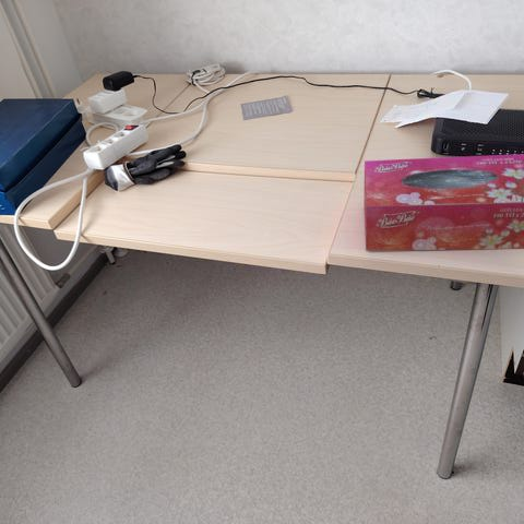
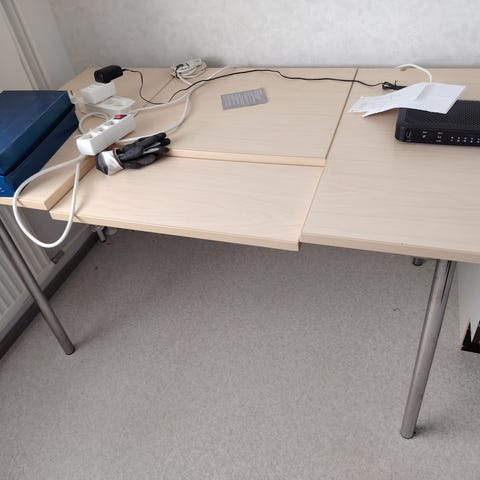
- tissue box [362,153,524,252]
